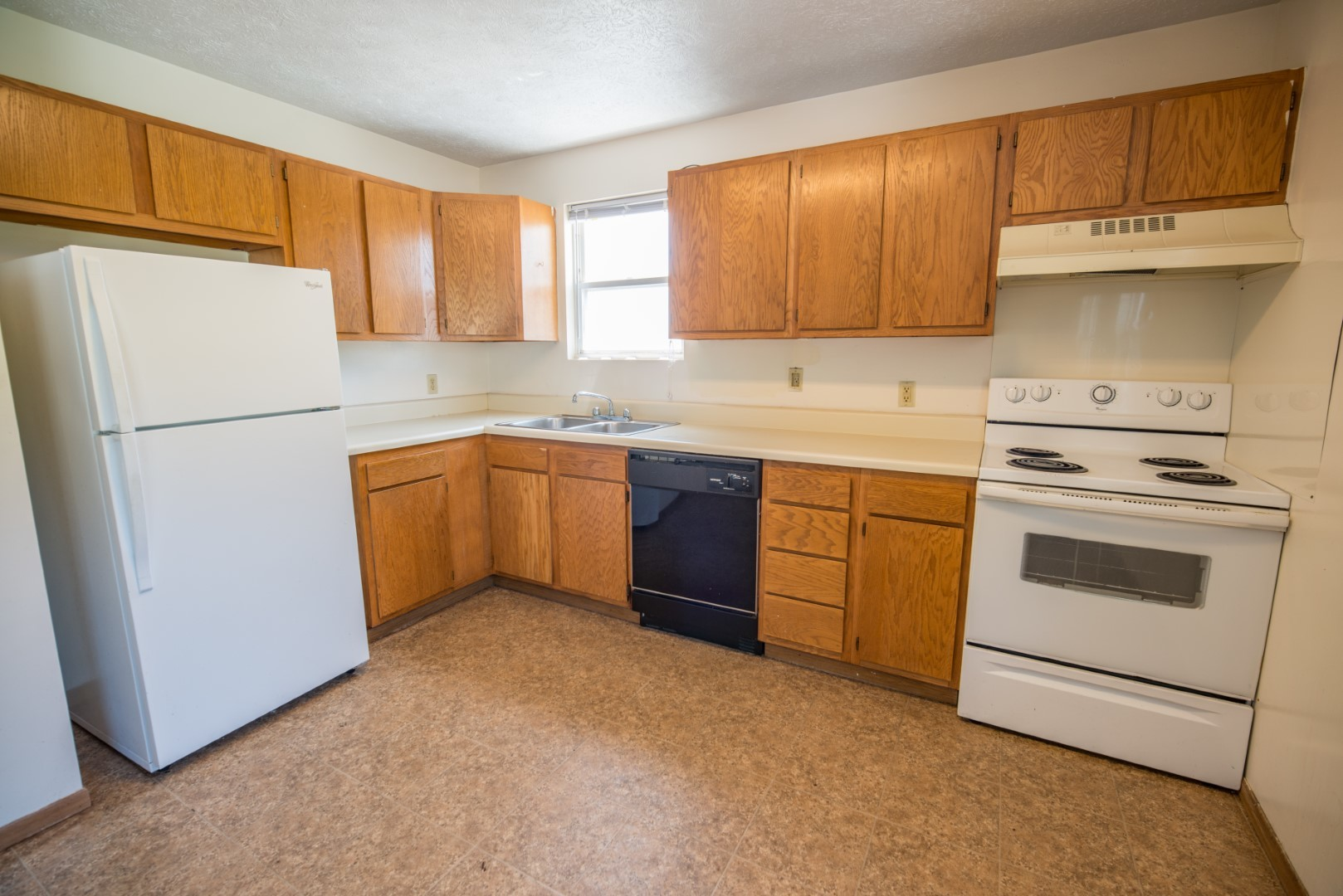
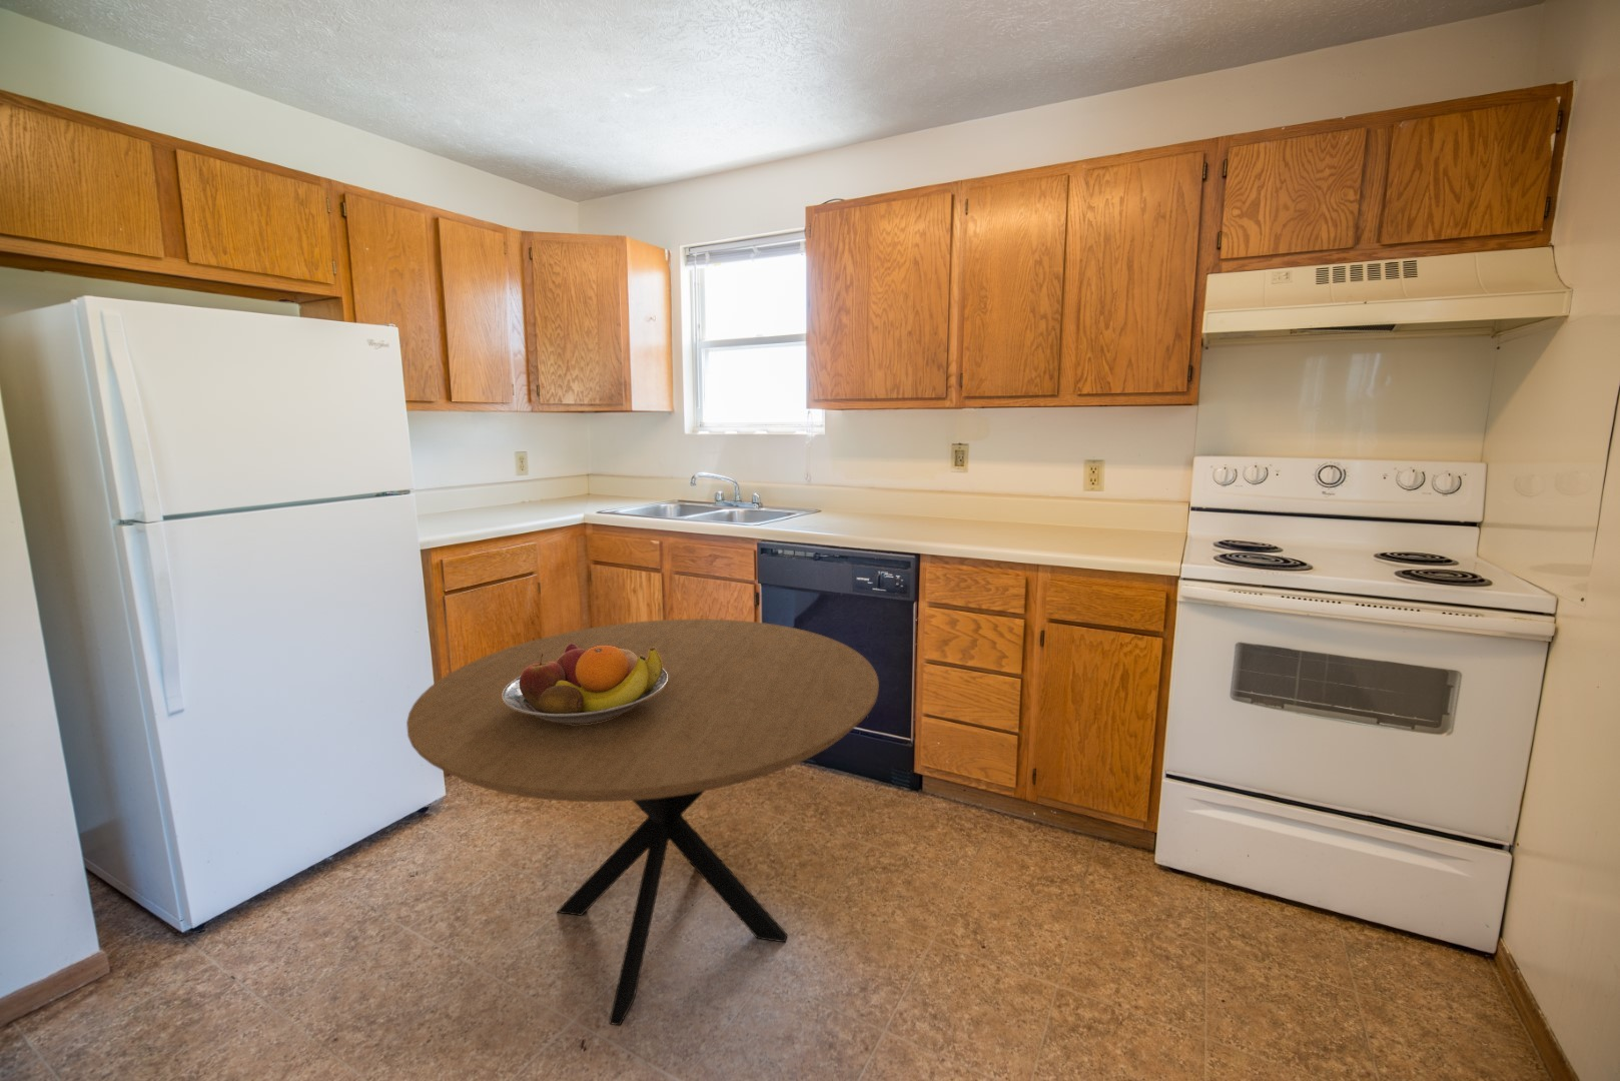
+ dining table [405,619,881,1027]
+ fruit bowl [502,643,668,725]
